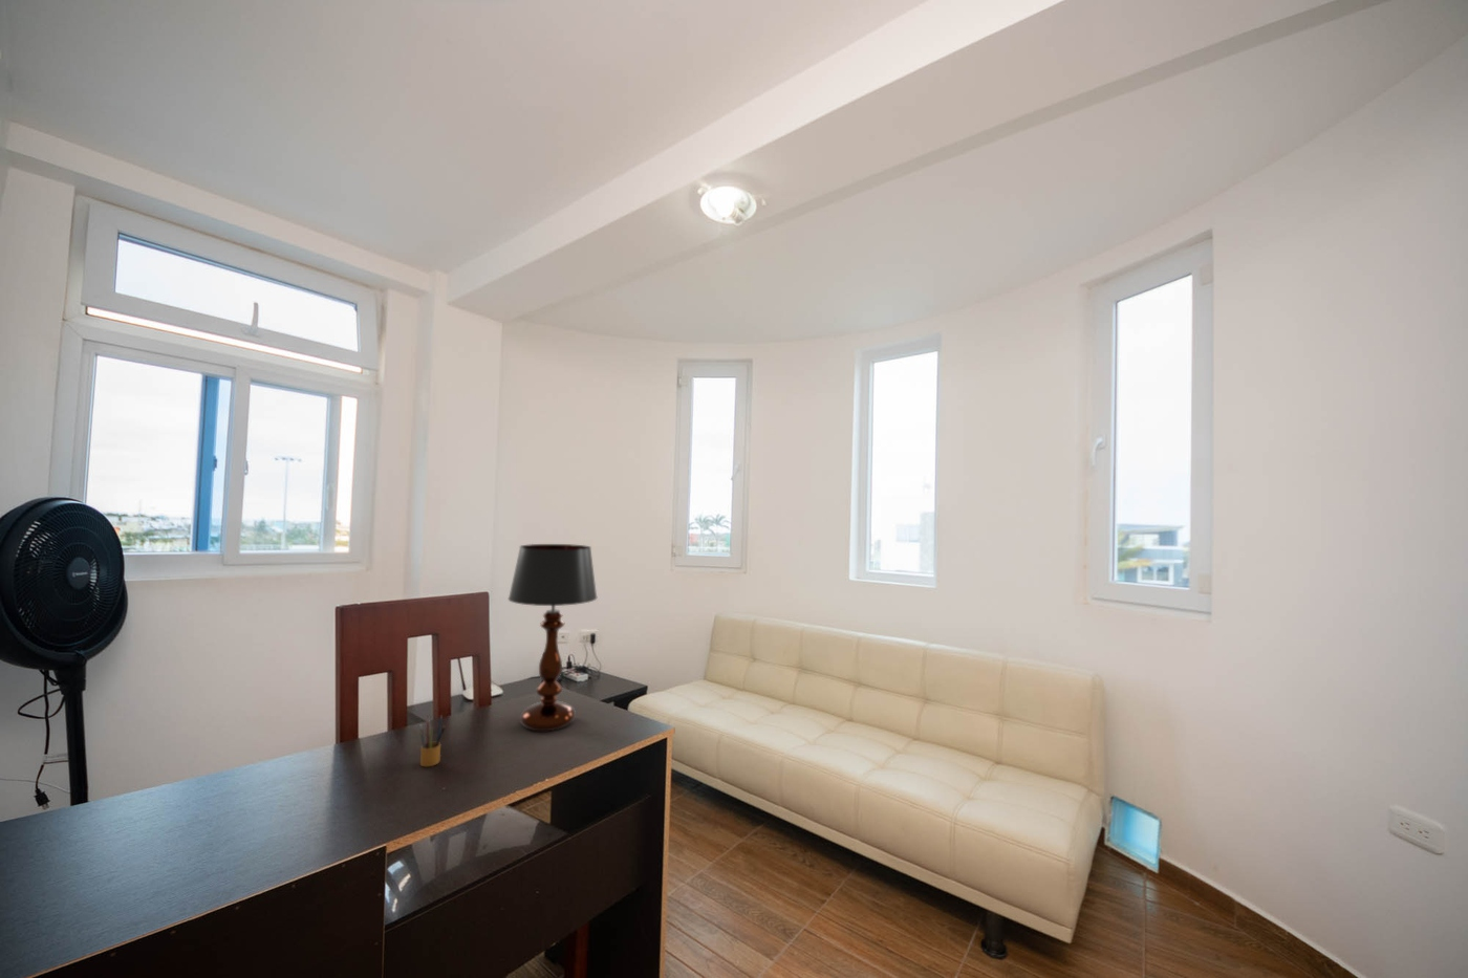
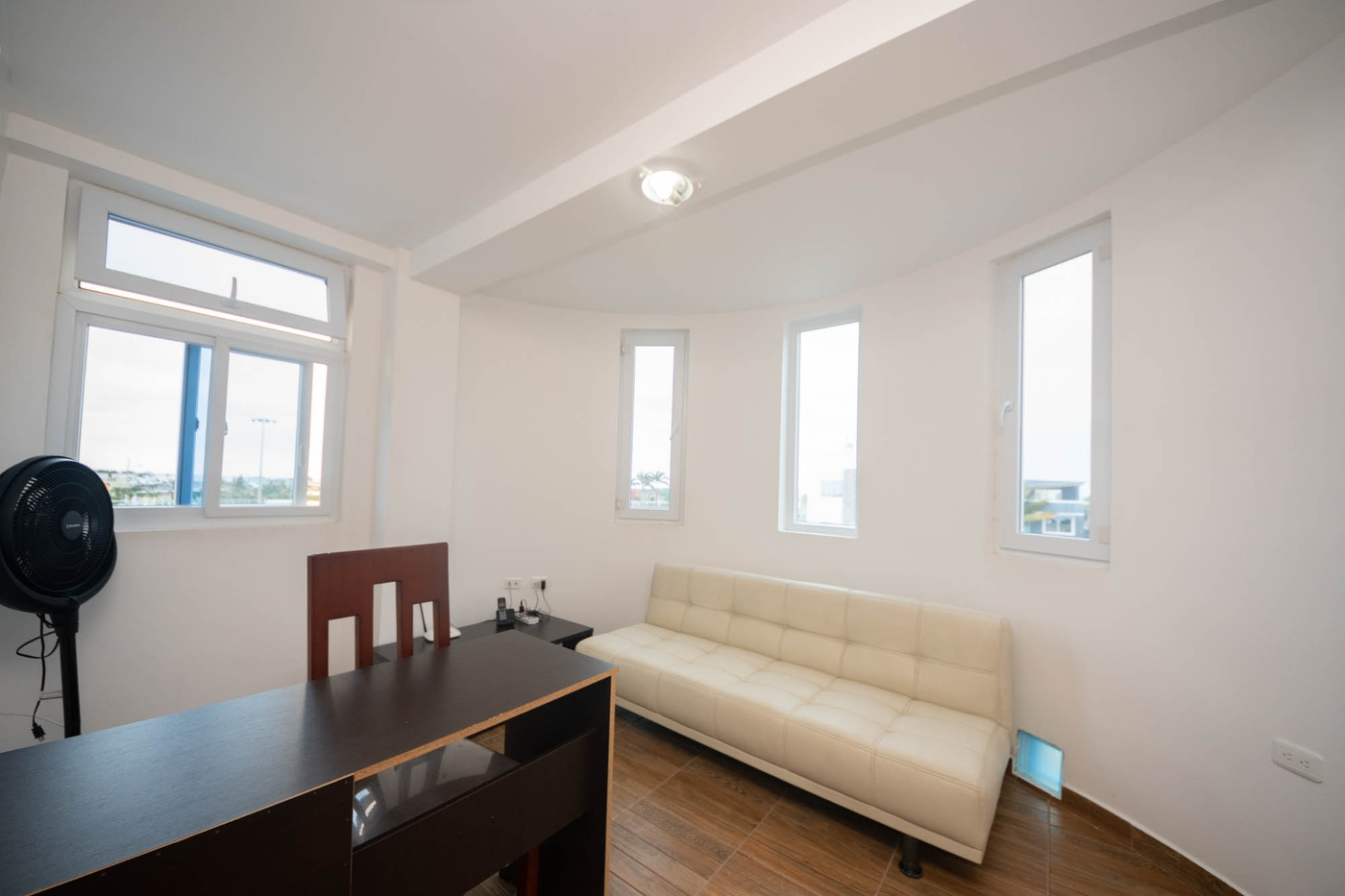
- table lamp [508,542,598,731]
- pencil box [418,715,446,767]
